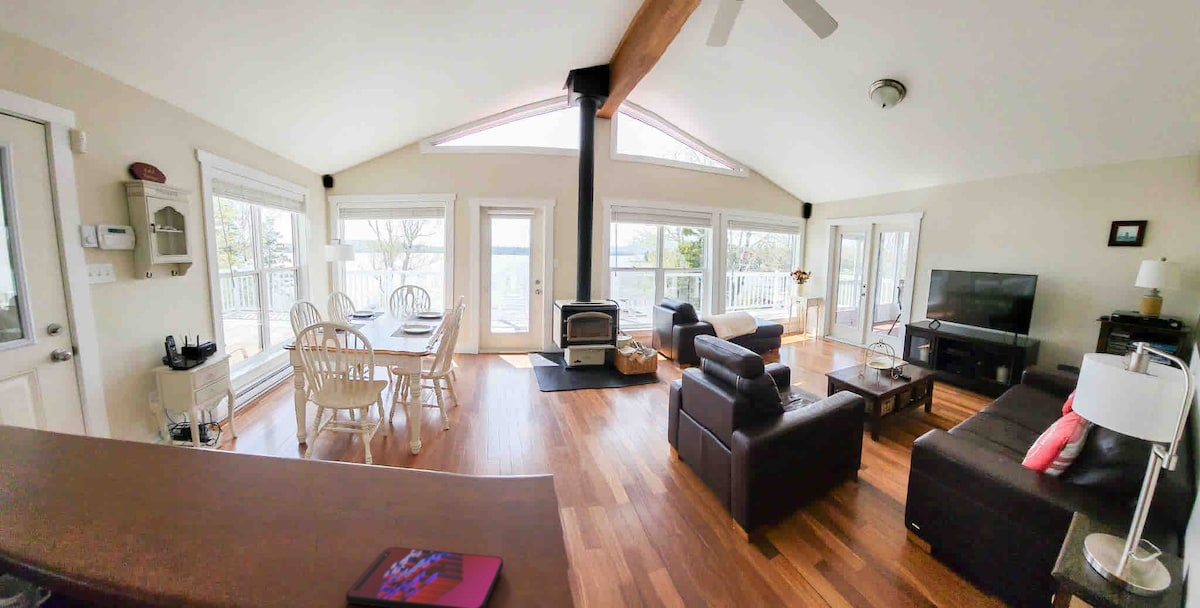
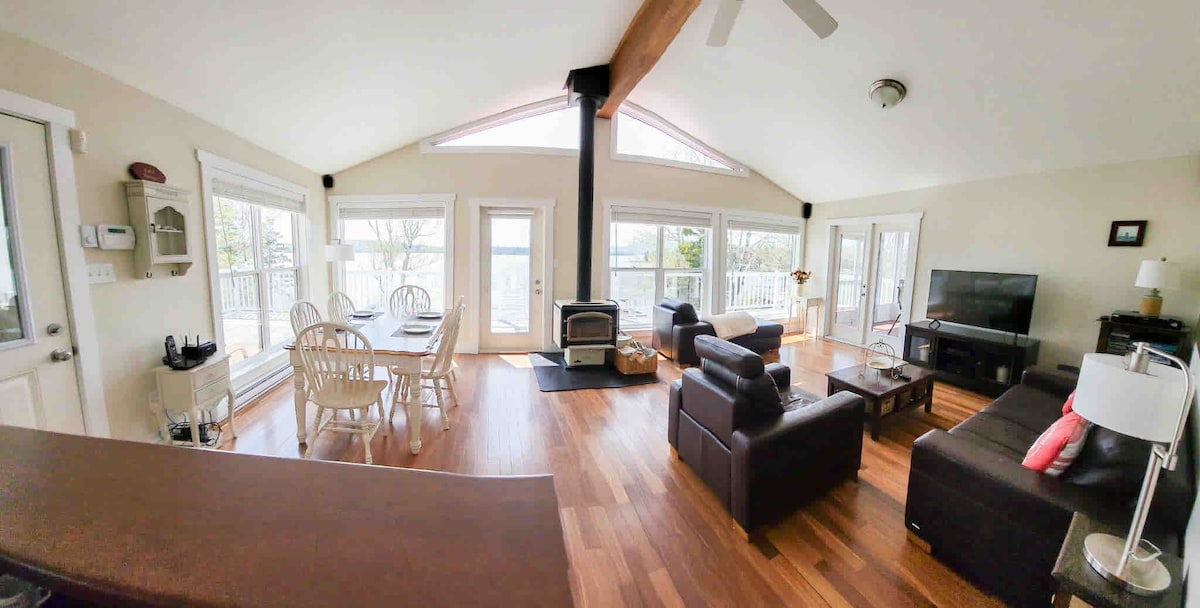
- smartphone [345,546,504,608]
